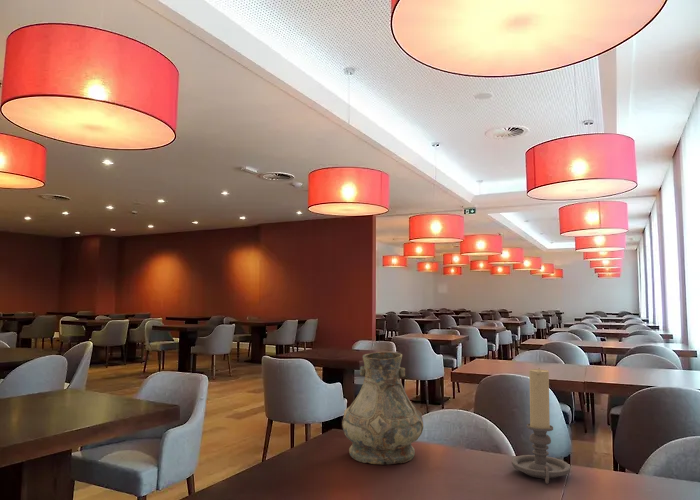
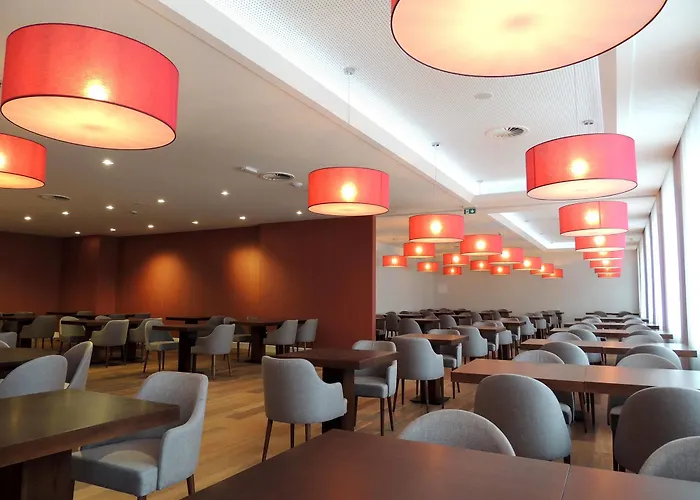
- vase [341,351,425,466]
- candle holder [511,367,571,485]
